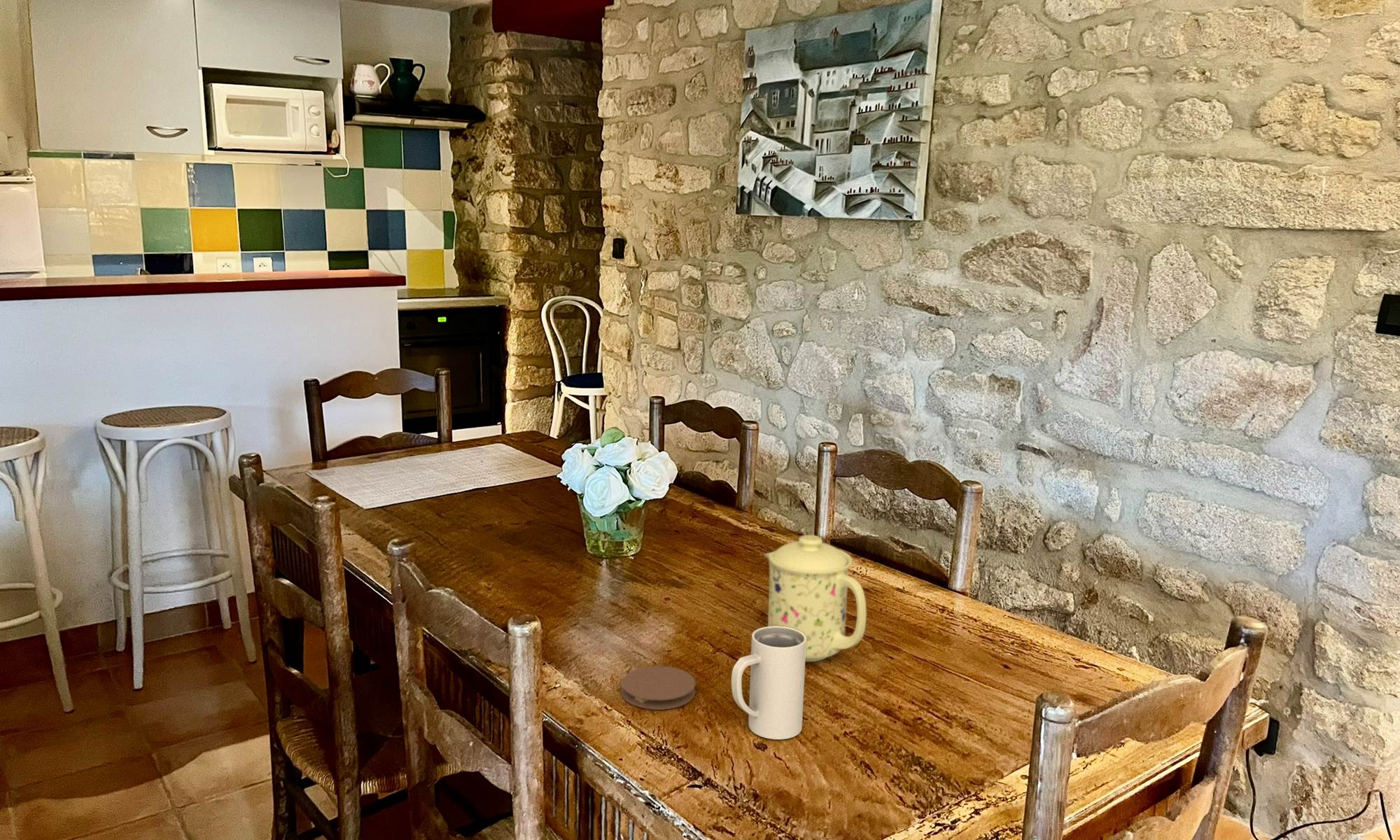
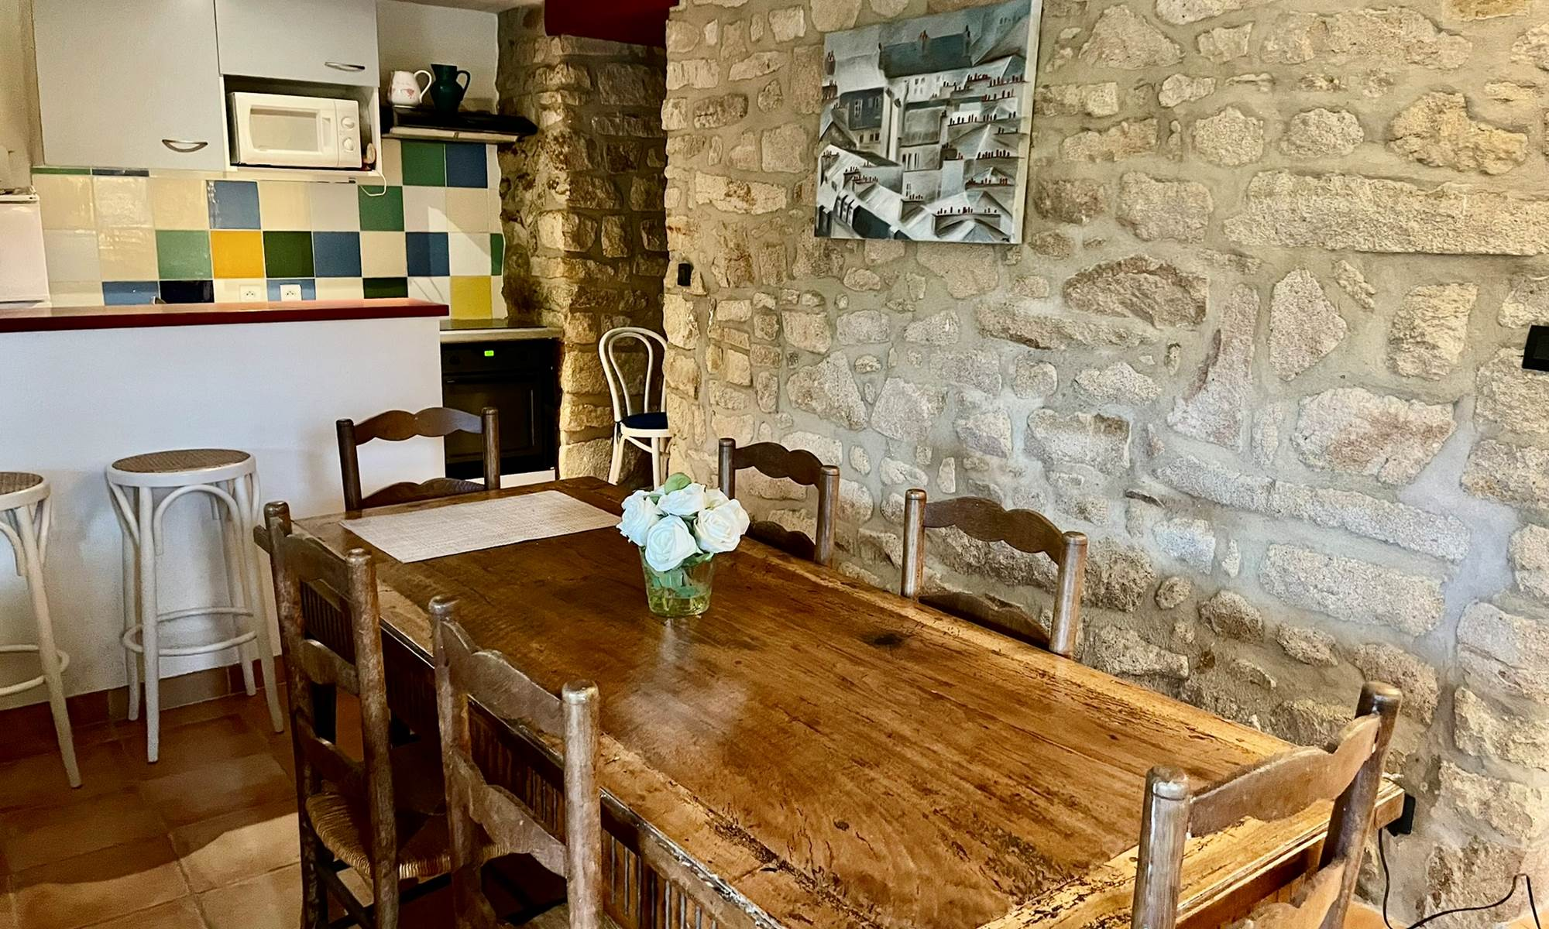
- mug [764,534,867,662]
- coaster [620,665,696,710]
- mug [731,626,806,740]
